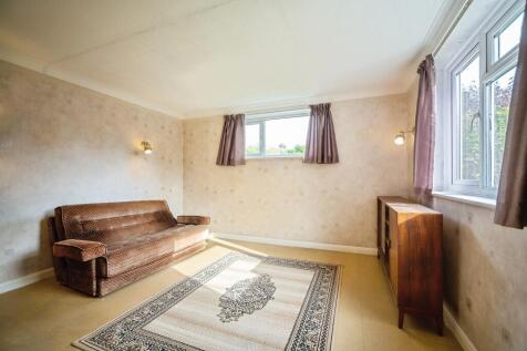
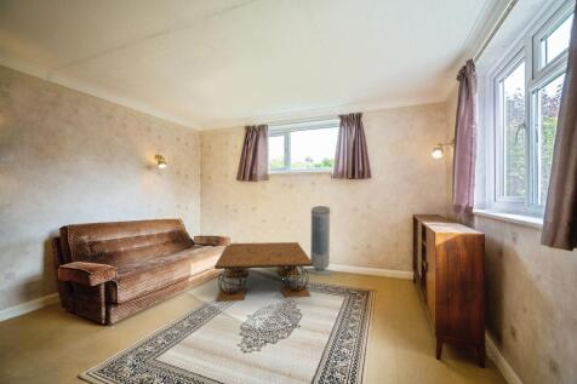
+ air purifier [305,205,335,276]
+ coffee table [213,241,313,303]
